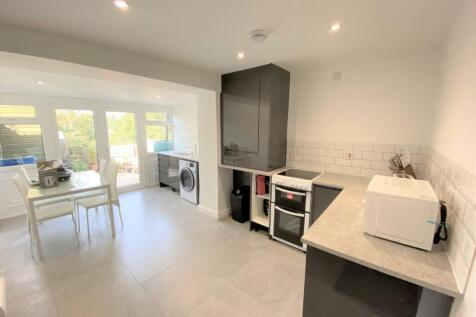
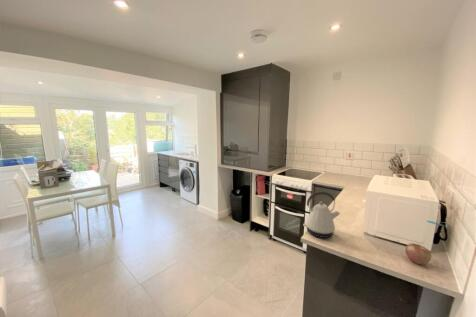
+ apple [404,242,432,266]
+ kettle [302,191,341,239]
